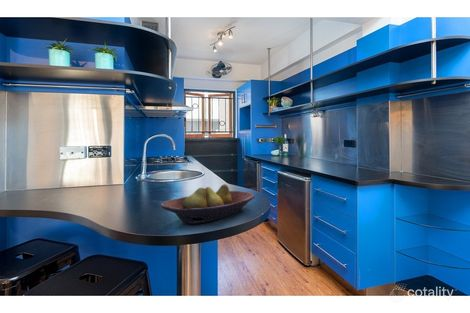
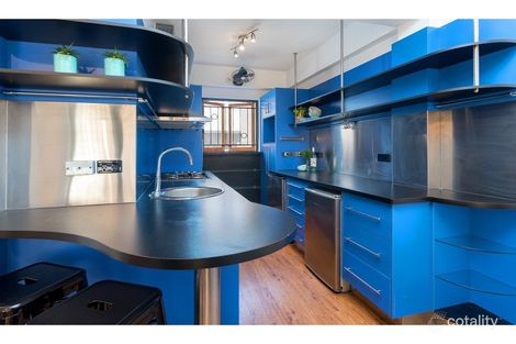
- fruit bowl [160,183,256,225]
